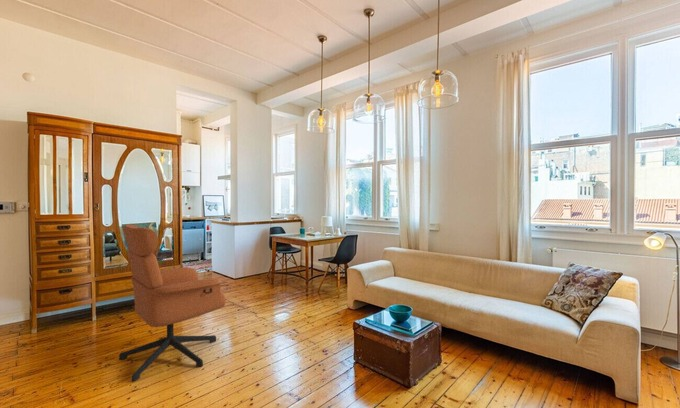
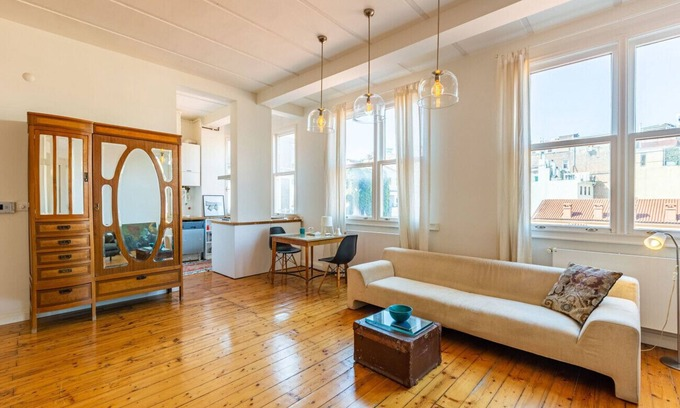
- armchair [118,223,227,383]
